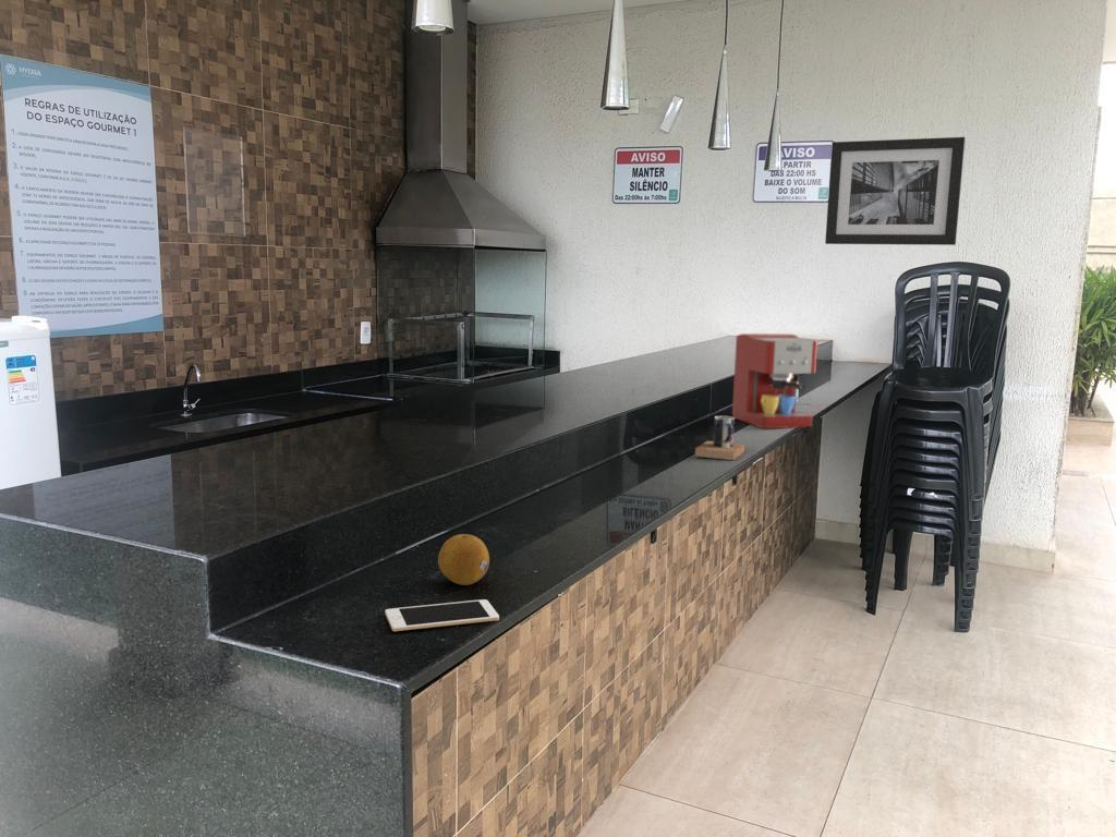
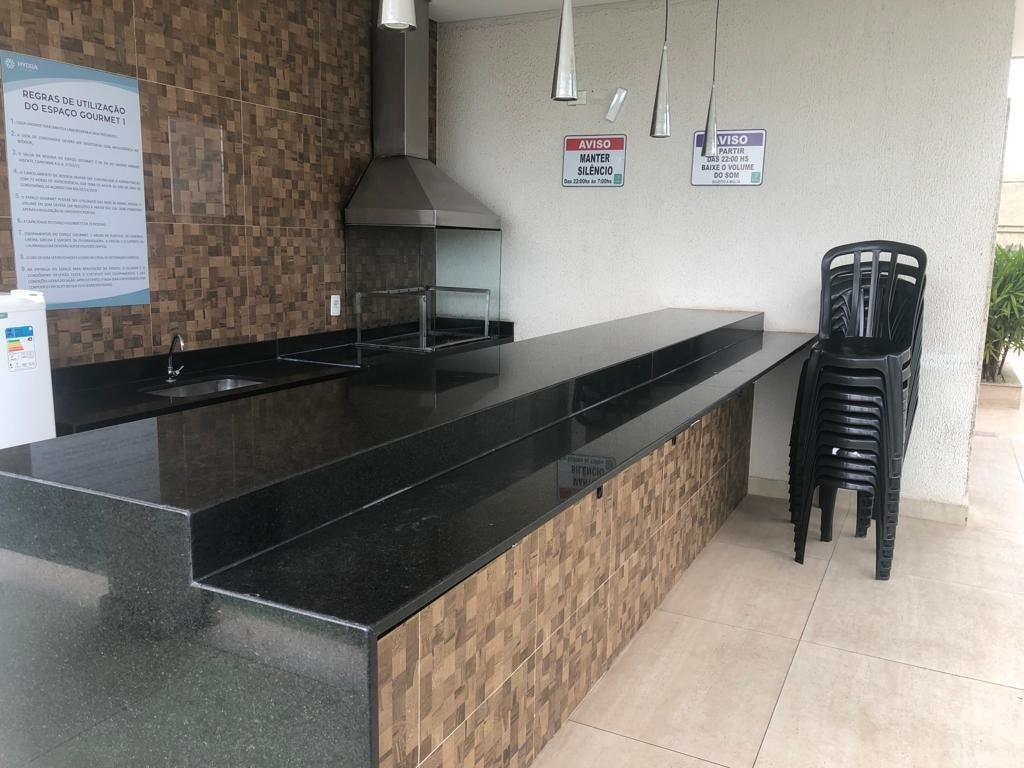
- fruit [437,533,490,586]
- cell phone [385,598,500,632]
- coffee maker [731,332,818,429]
- mug [694,415,745,461]
- wall art [824,136,967,246]
